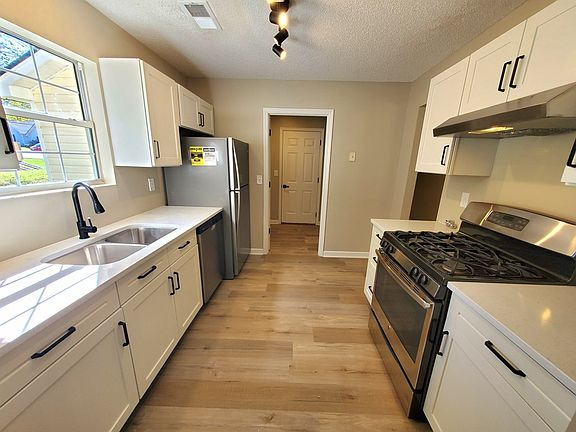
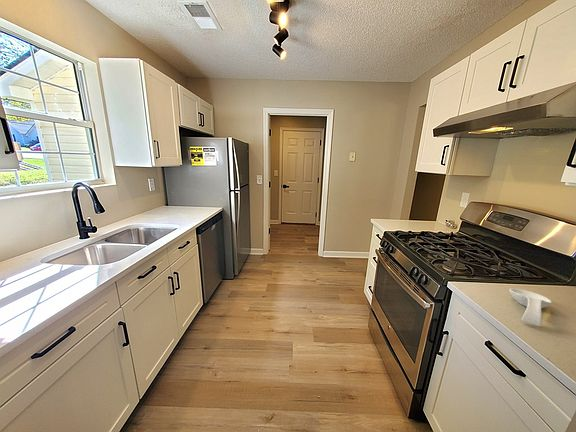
+ spoon rest [508,287,553,328]
